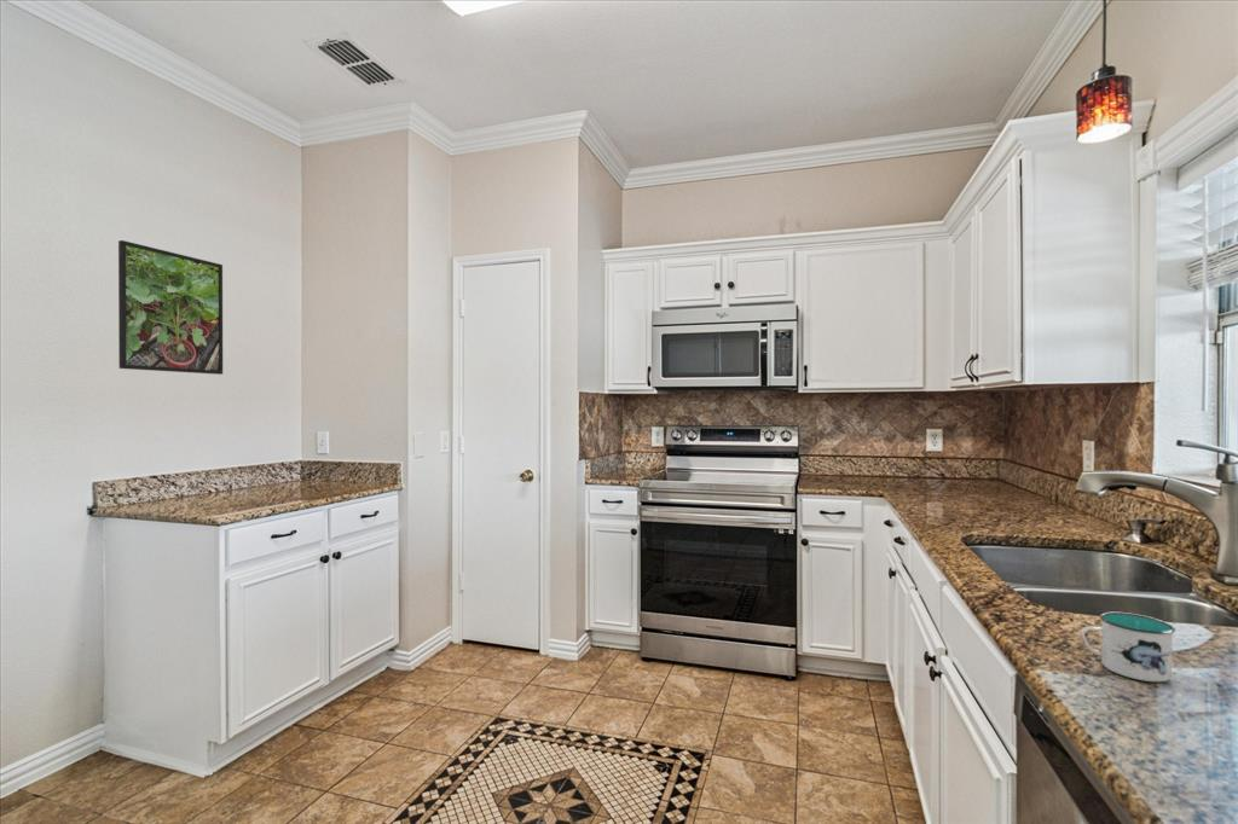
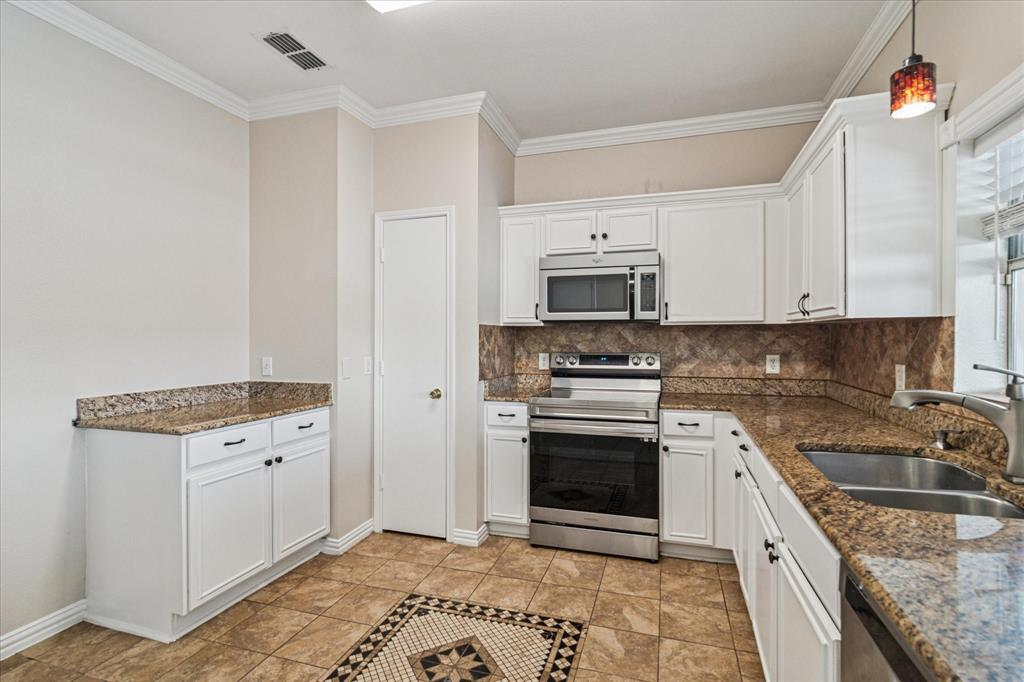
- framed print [117,239,224,376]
- mug [1080,611,1176,683]
